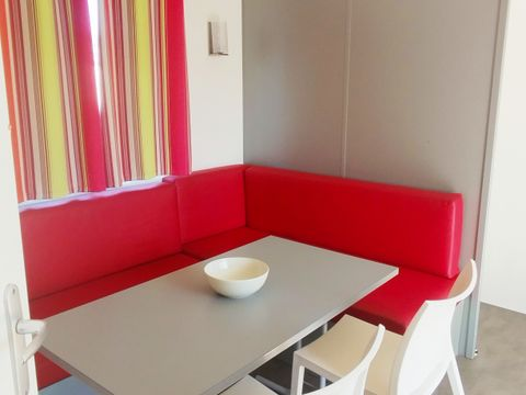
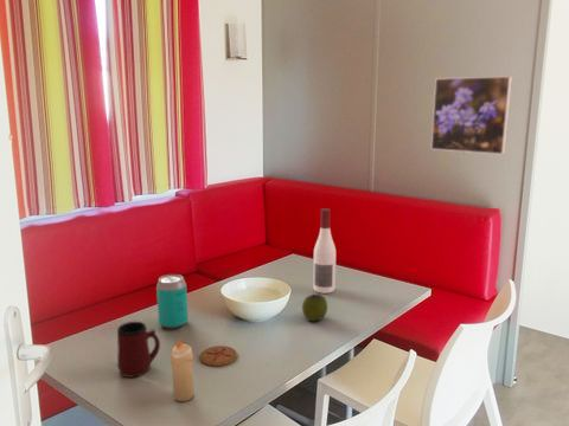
+ alcohol [312,207,337,295]
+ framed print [430,76,513,155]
+ candle [170,337,194,402]
+ mug [116,321,161,379]
+ coaster [199,344,238,368]
+ beverage can [155,273,188,330]
+ apple [301,293,328,322]
